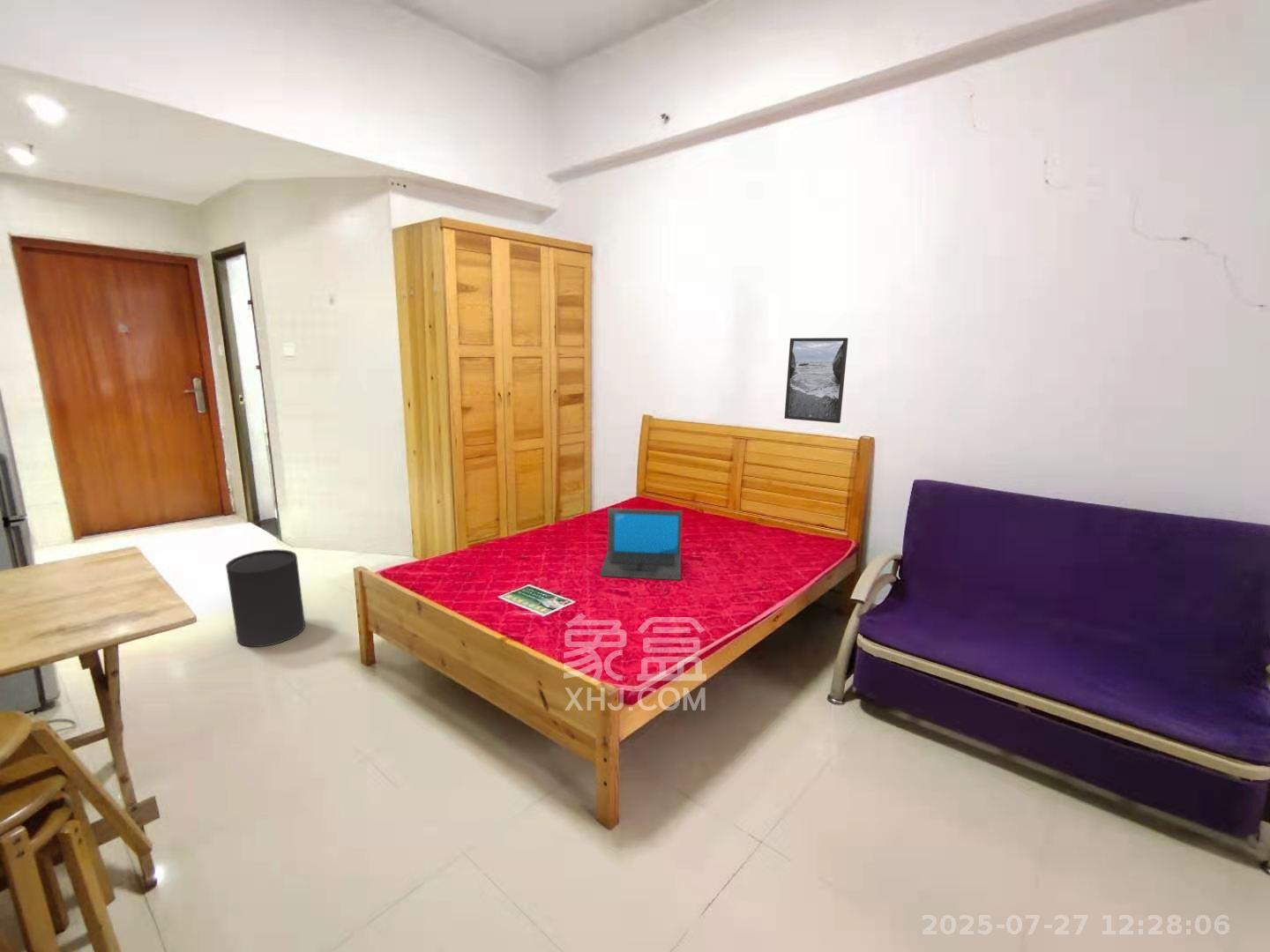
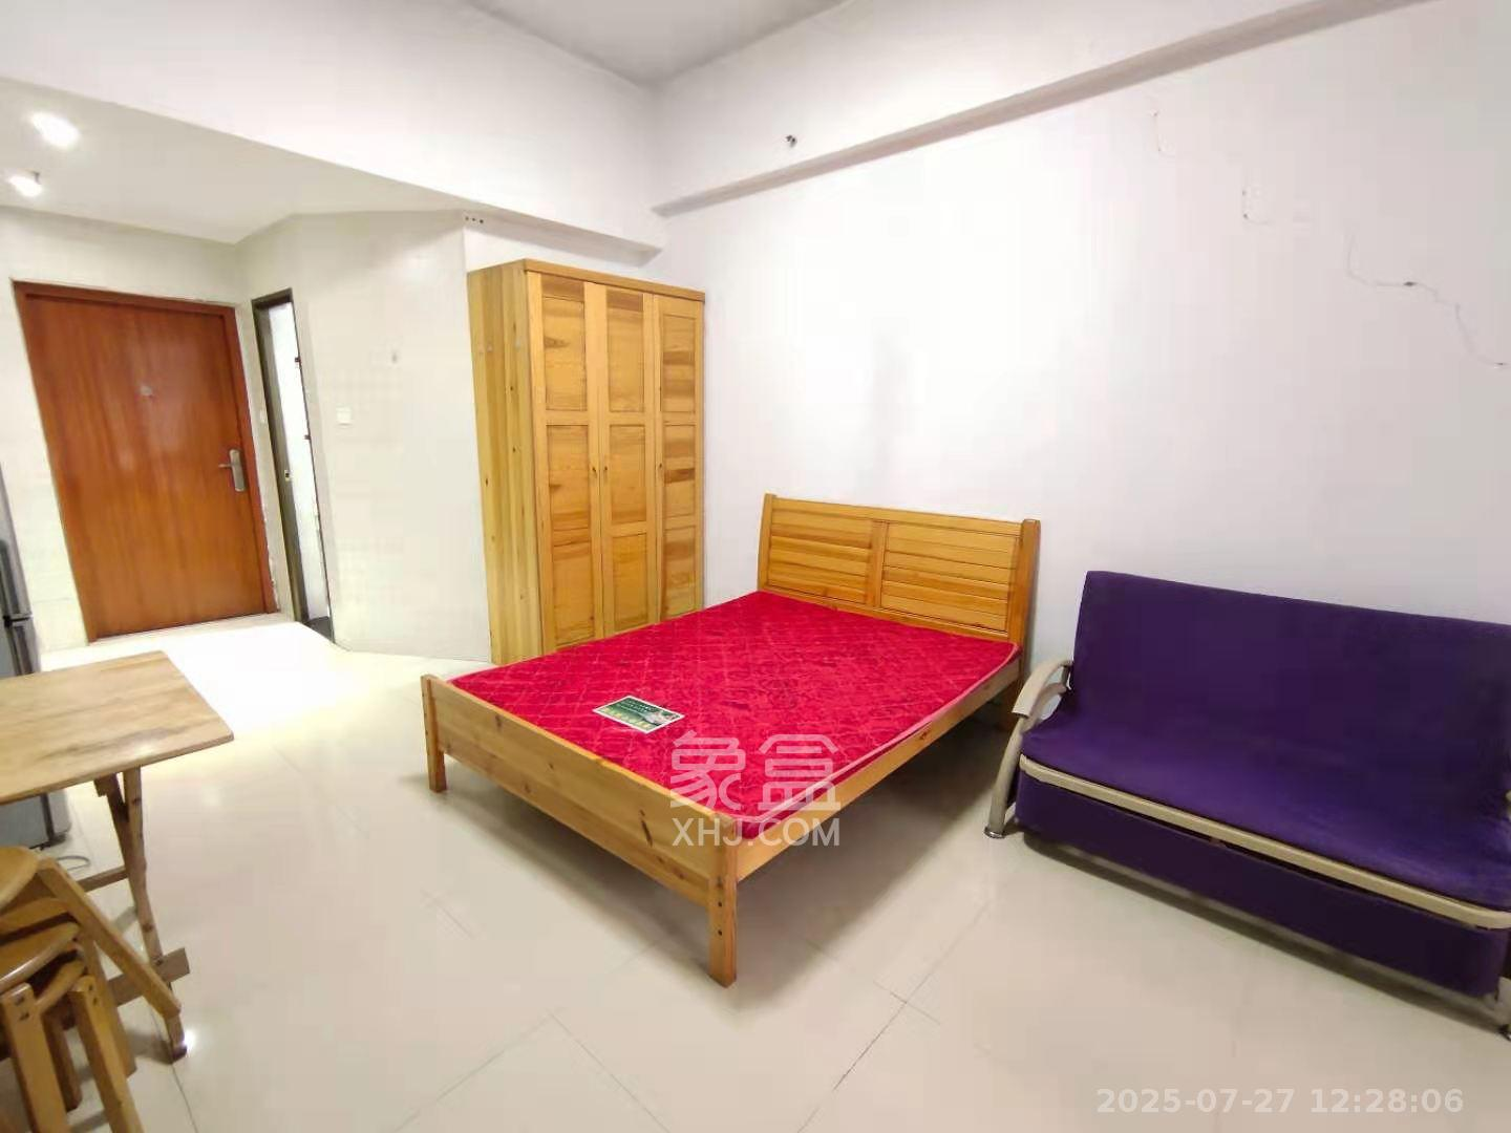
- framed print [784,337,849,424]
- laptop [600,507,684,581]
- trash can [225,548,306,648]
